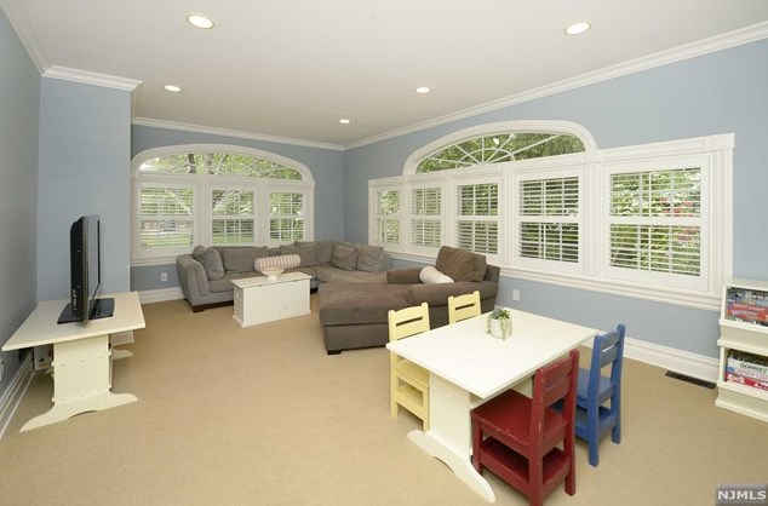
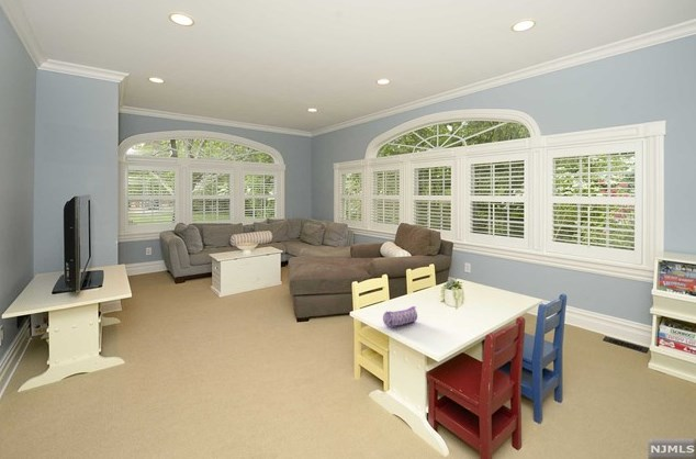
+ pencil case [382,305,418,328]
